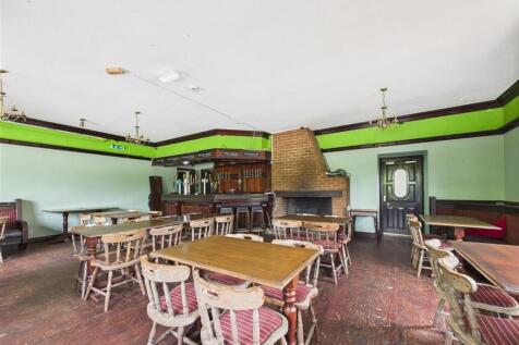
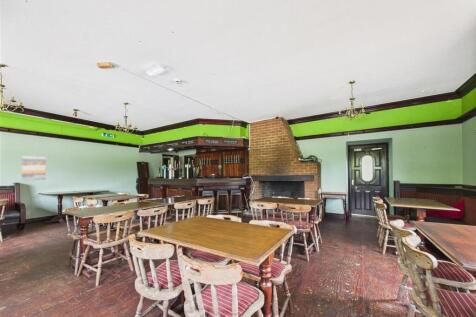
+ wall art [21,156,47,182]
